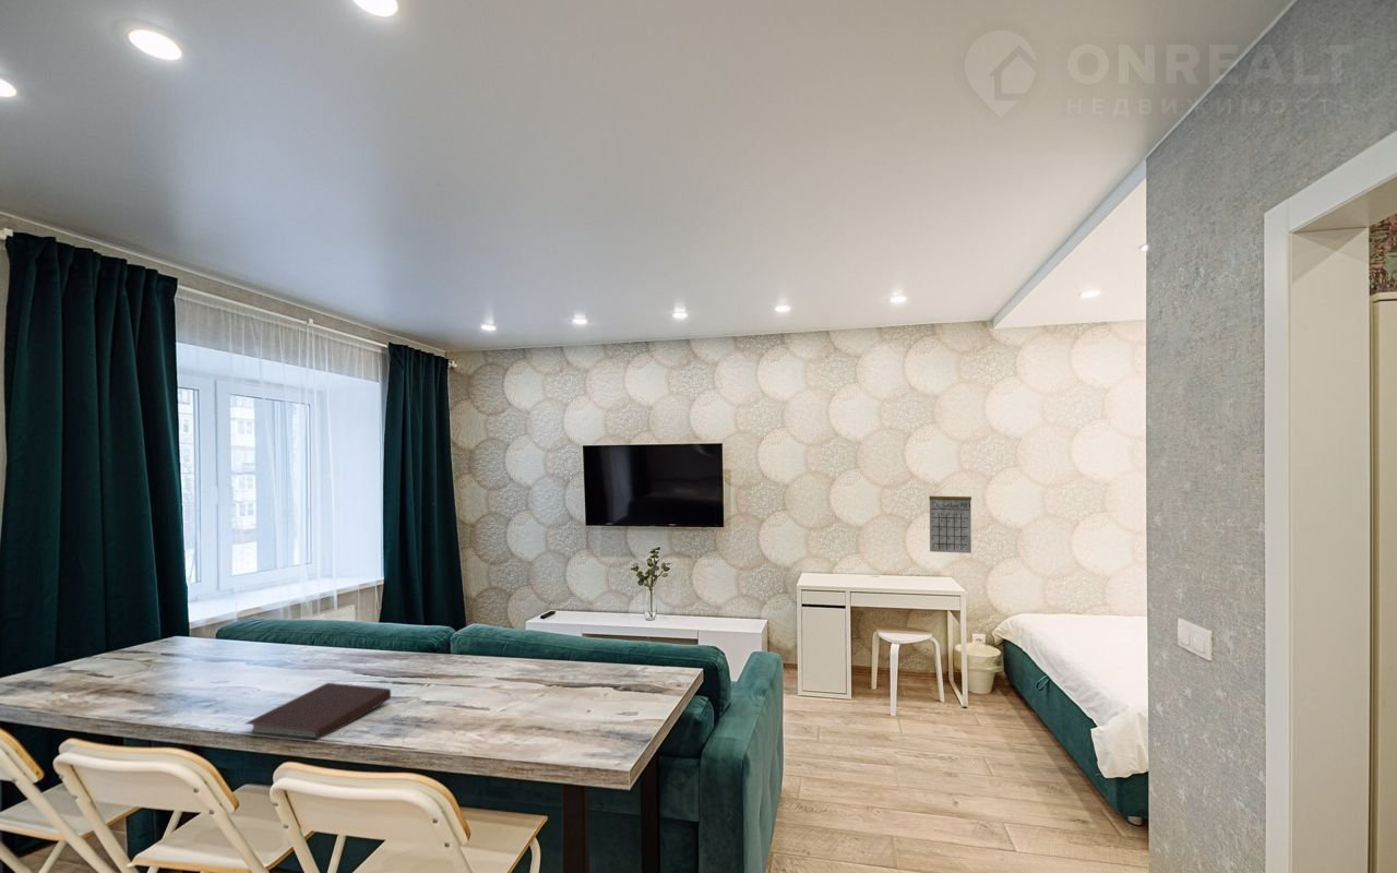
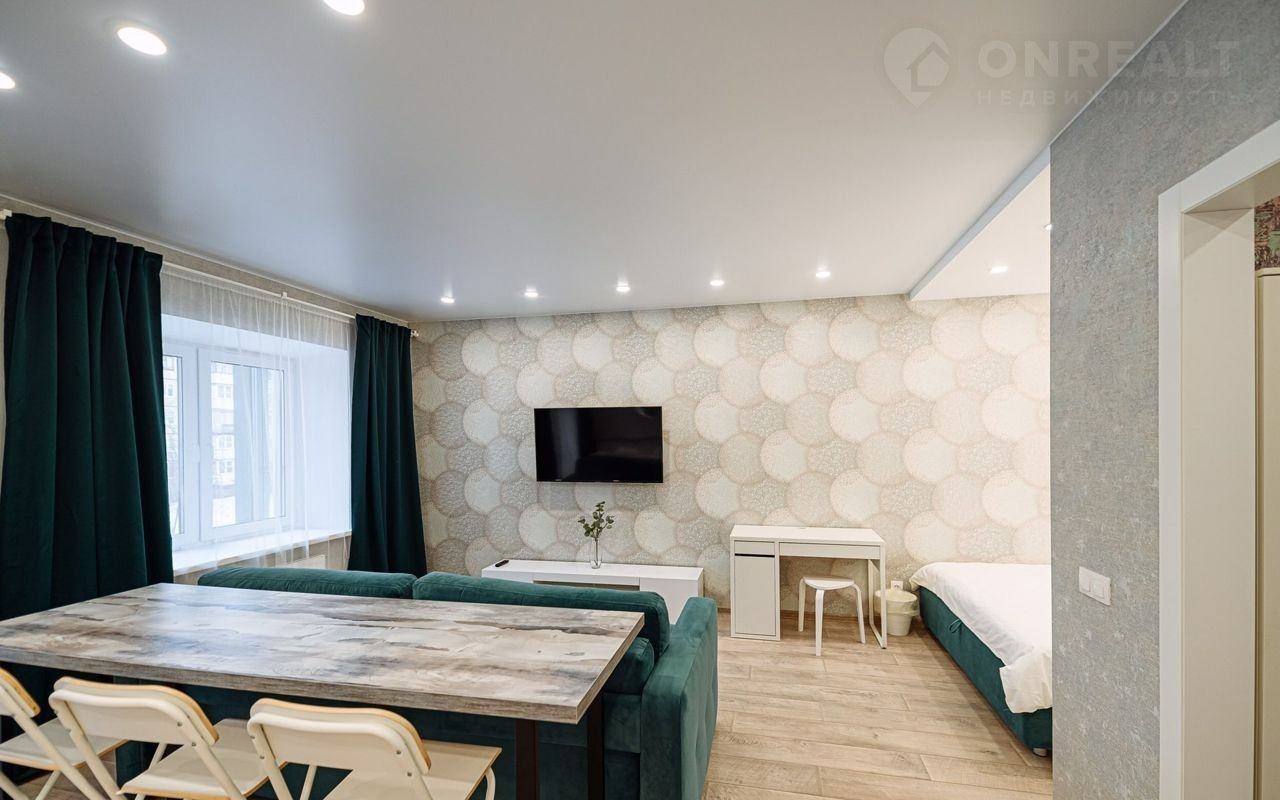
- calendar [928,483,972,554]
- notebook [244,682,392,741]
